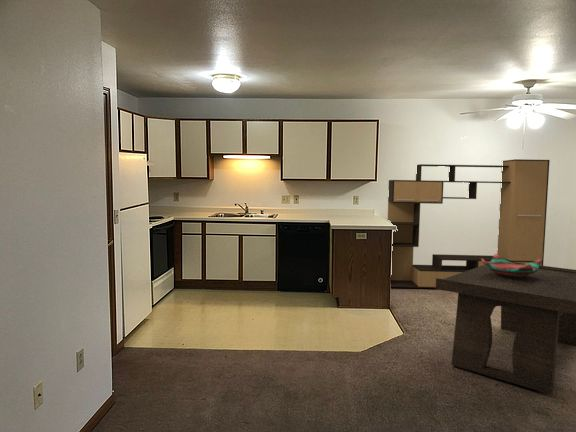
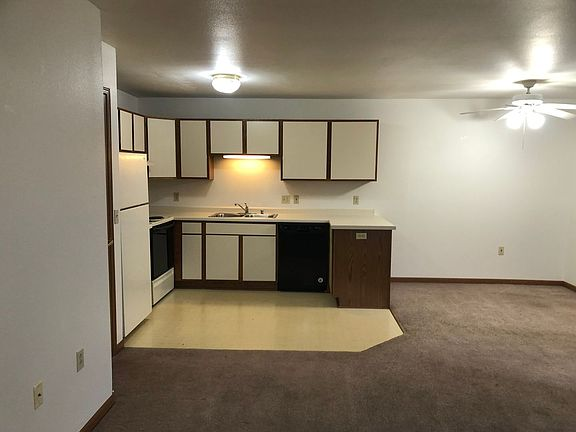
- decorative bowl [482,253,541,279]
- media console [387,158,551,289]
- coffee table [435,262,576,395]
